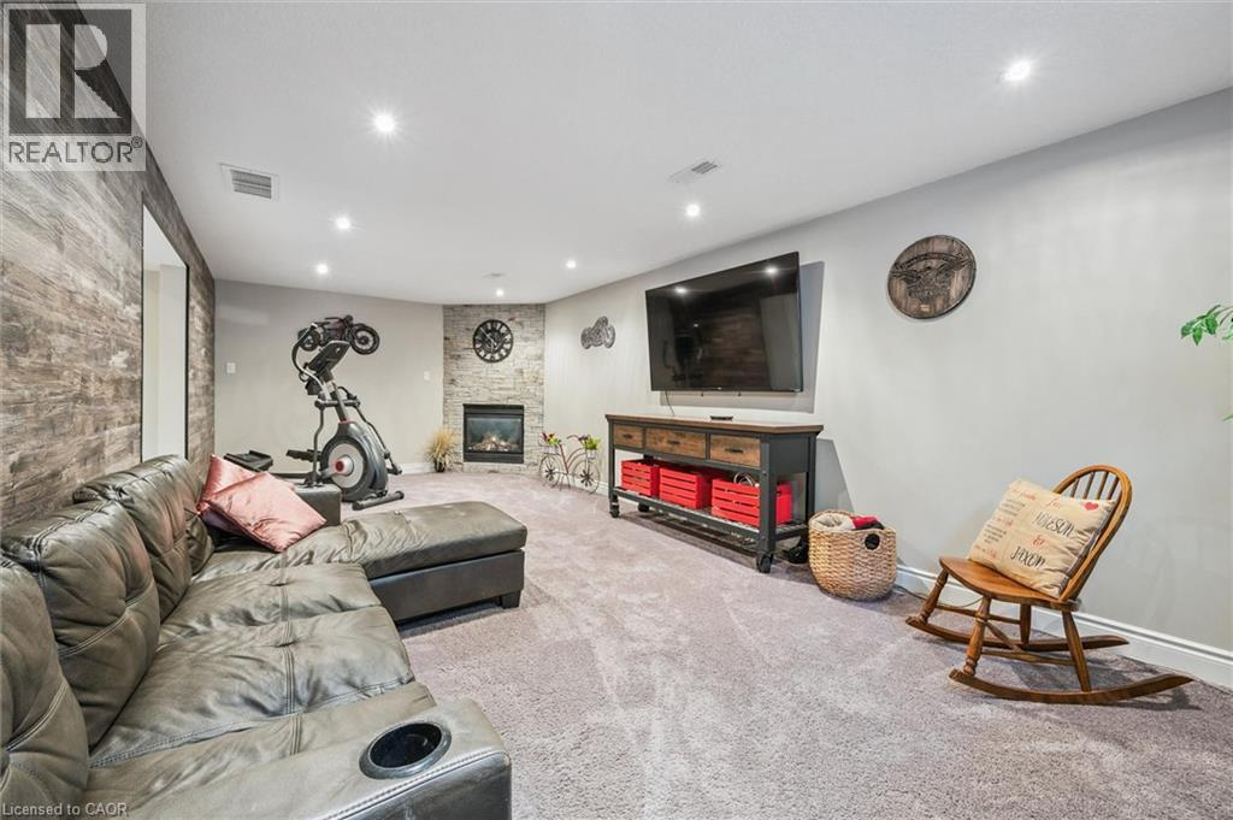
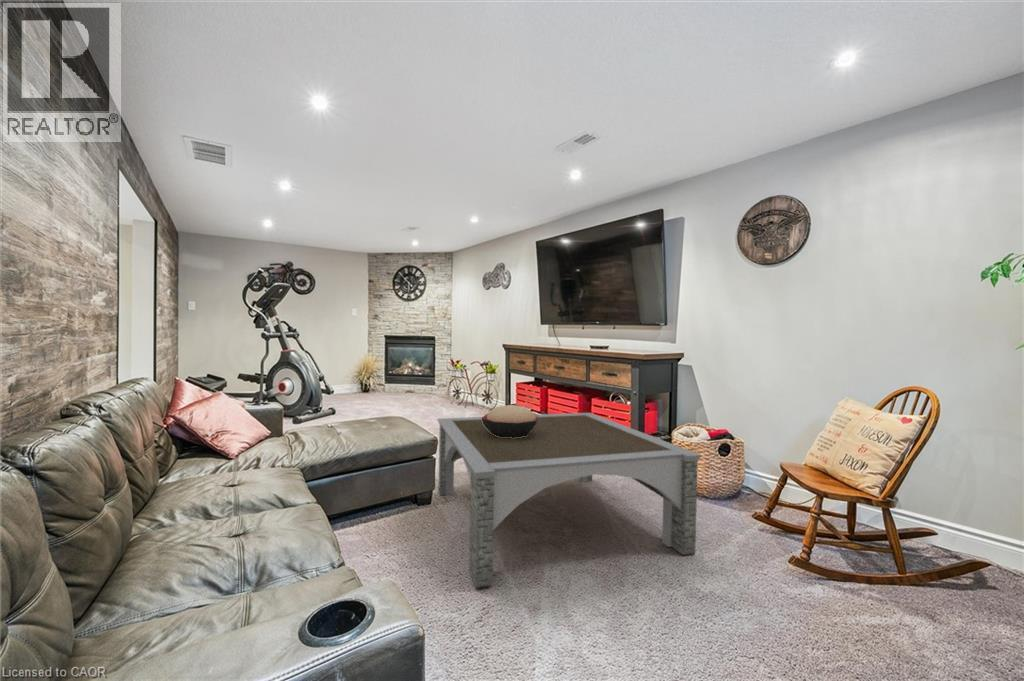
+ coffee table [436,412,703,589]
+ decorative bowl [481,404,539,438]
